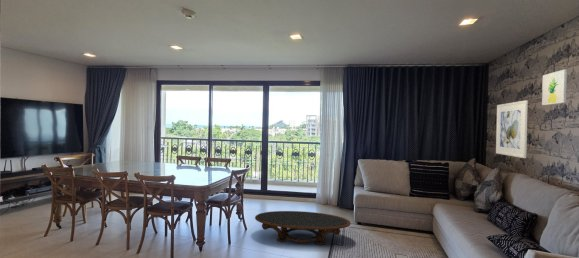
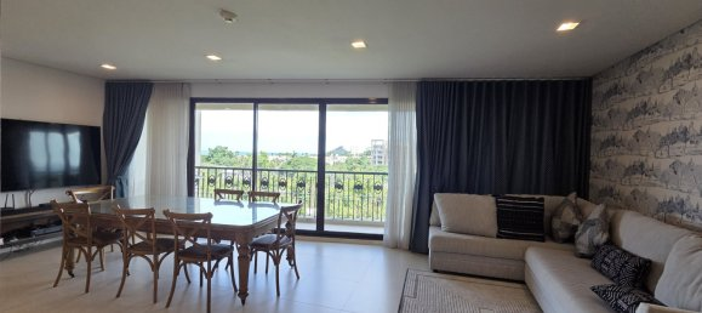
- coffee table [254,210,352,246]
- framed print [495,99,529,159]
- wall art [541,68,568,106]
